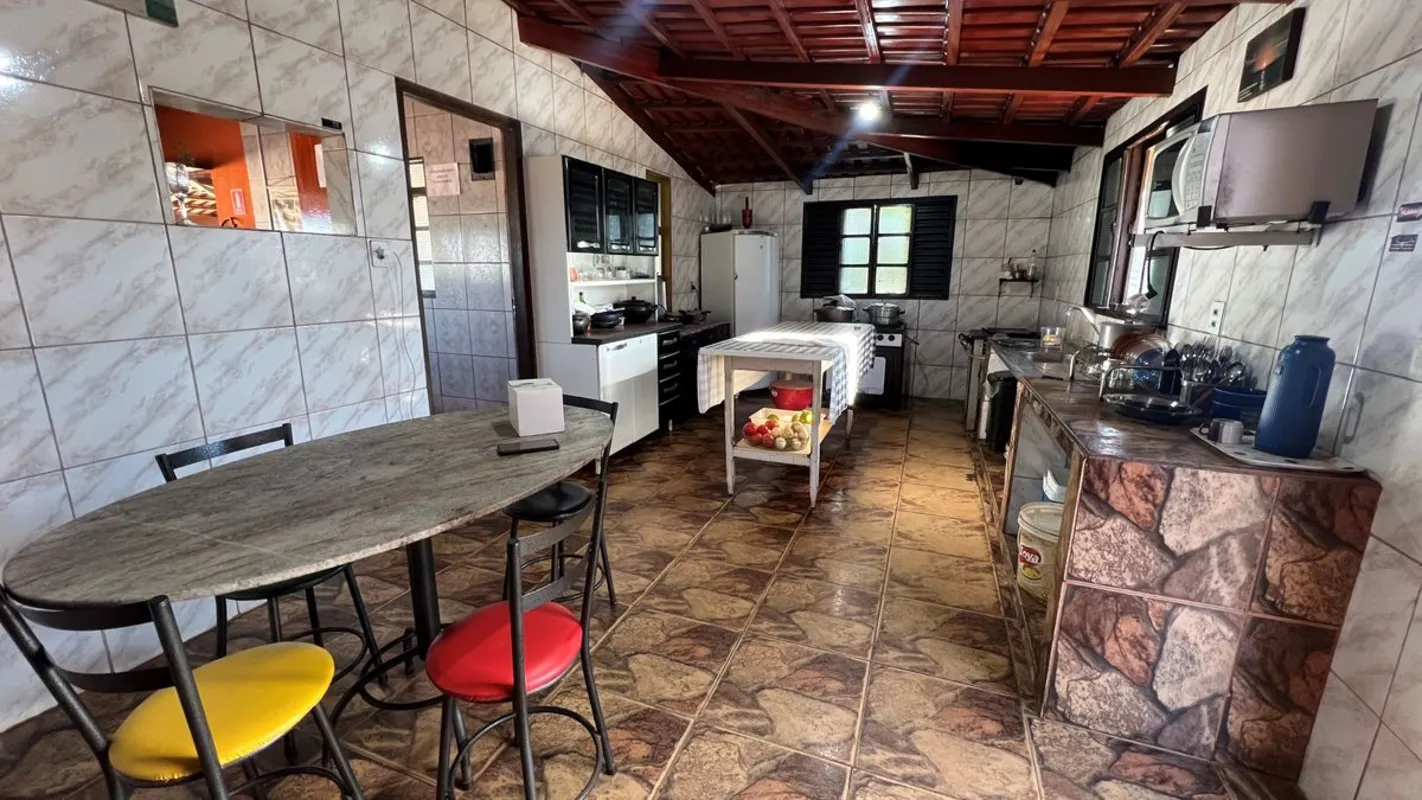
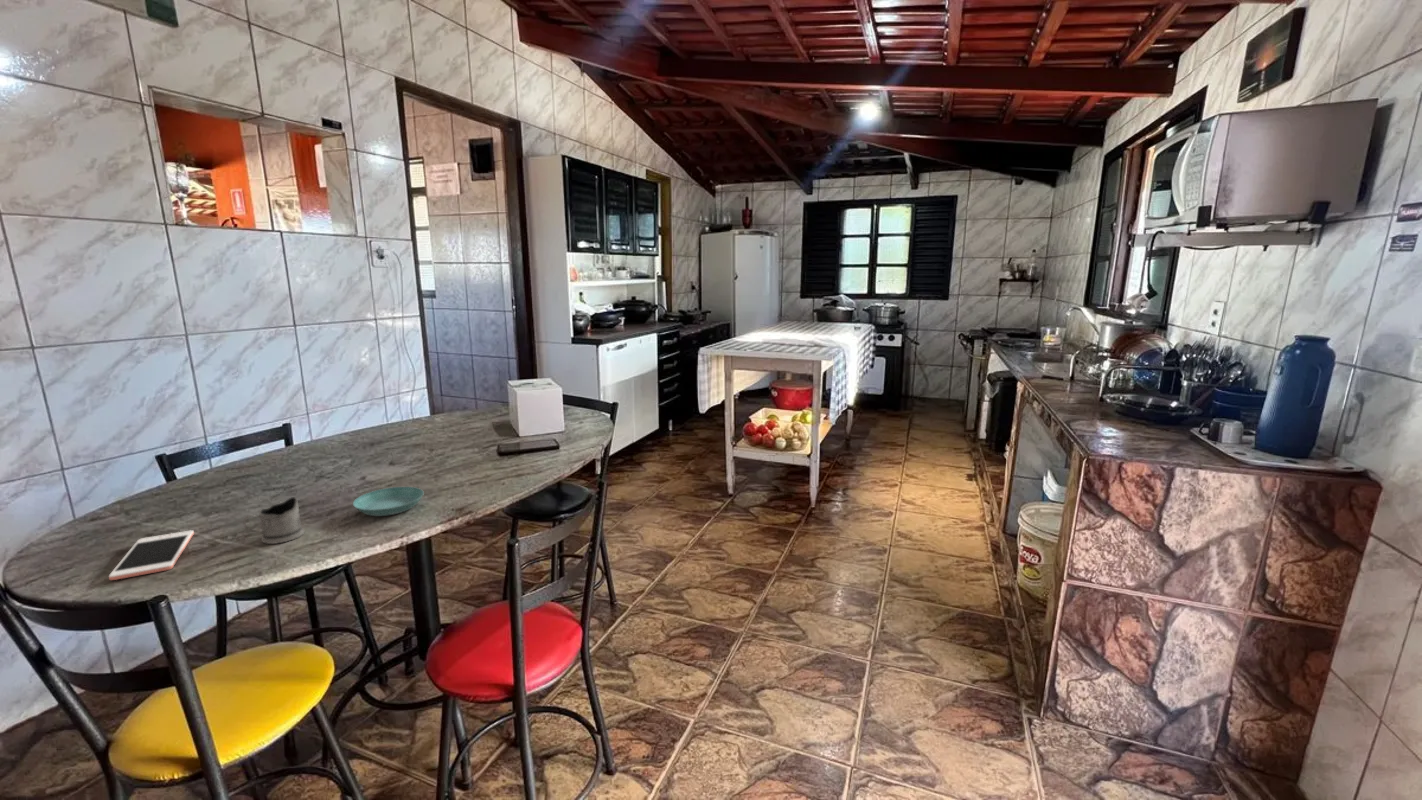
+ tea glass holder [242,496,305,545]
+ saucer [352,486,425,517]
+ cell phone [108,529,195,581]
